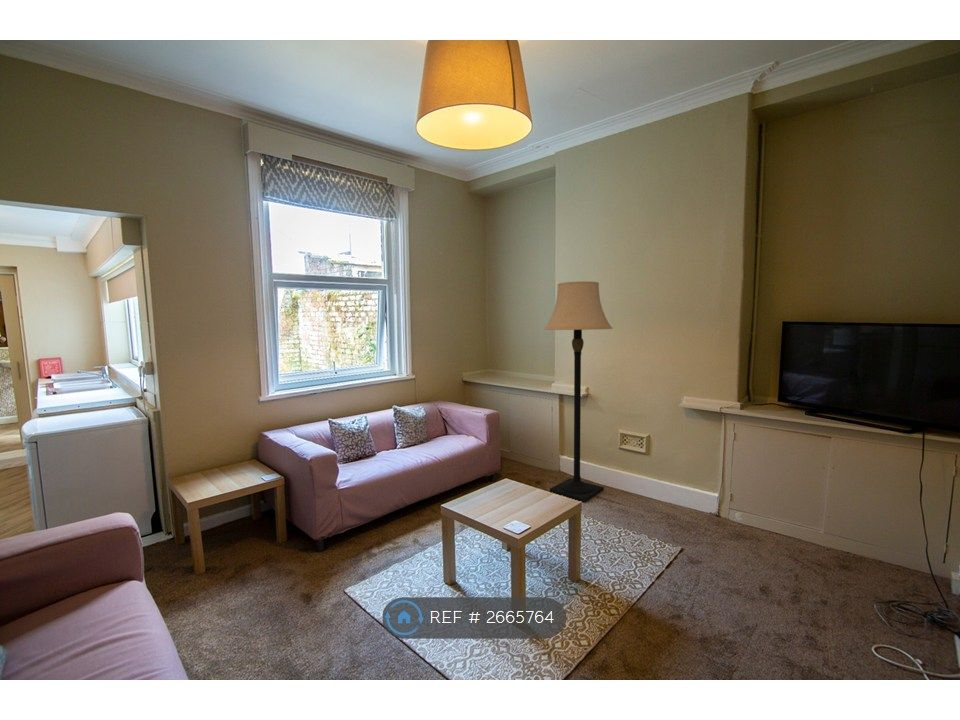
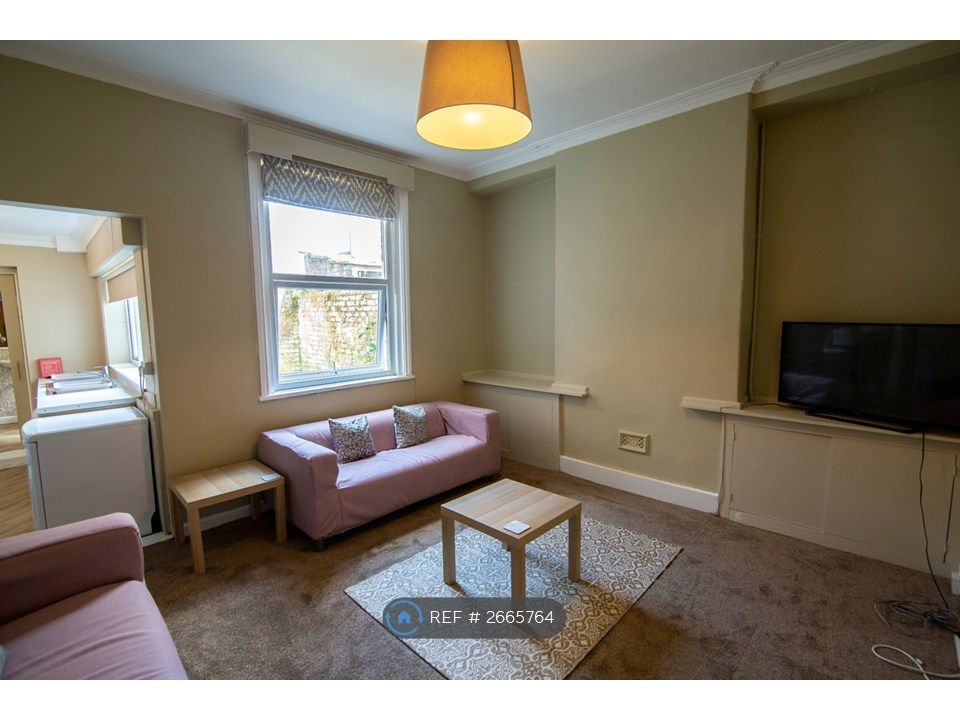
- lamp [543,280,614,503]
